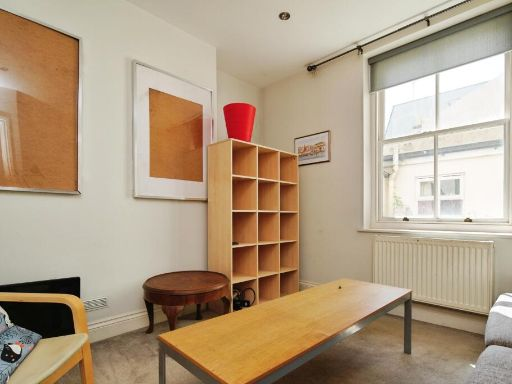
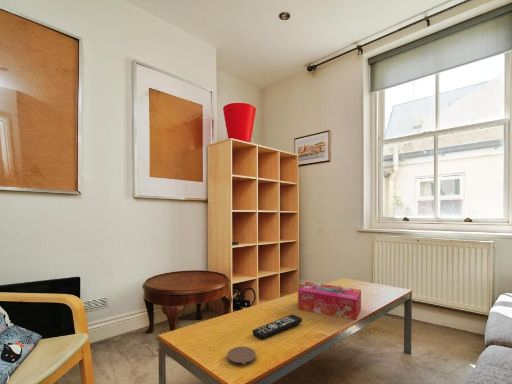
+ remote control [252,314,303,340]
+ coaster [226,346,257,367]
+ tissue box [297,281,362,321]
